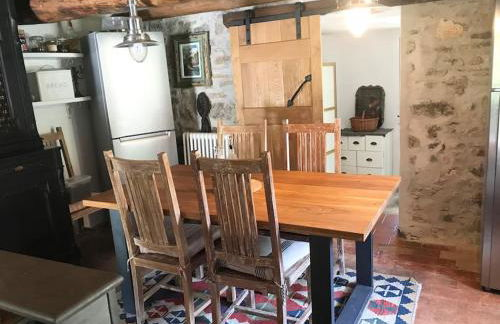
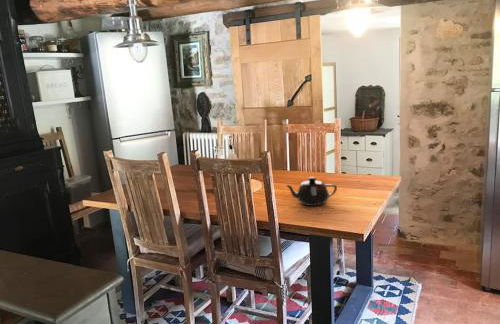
+ teapot [284,176,338,207]
